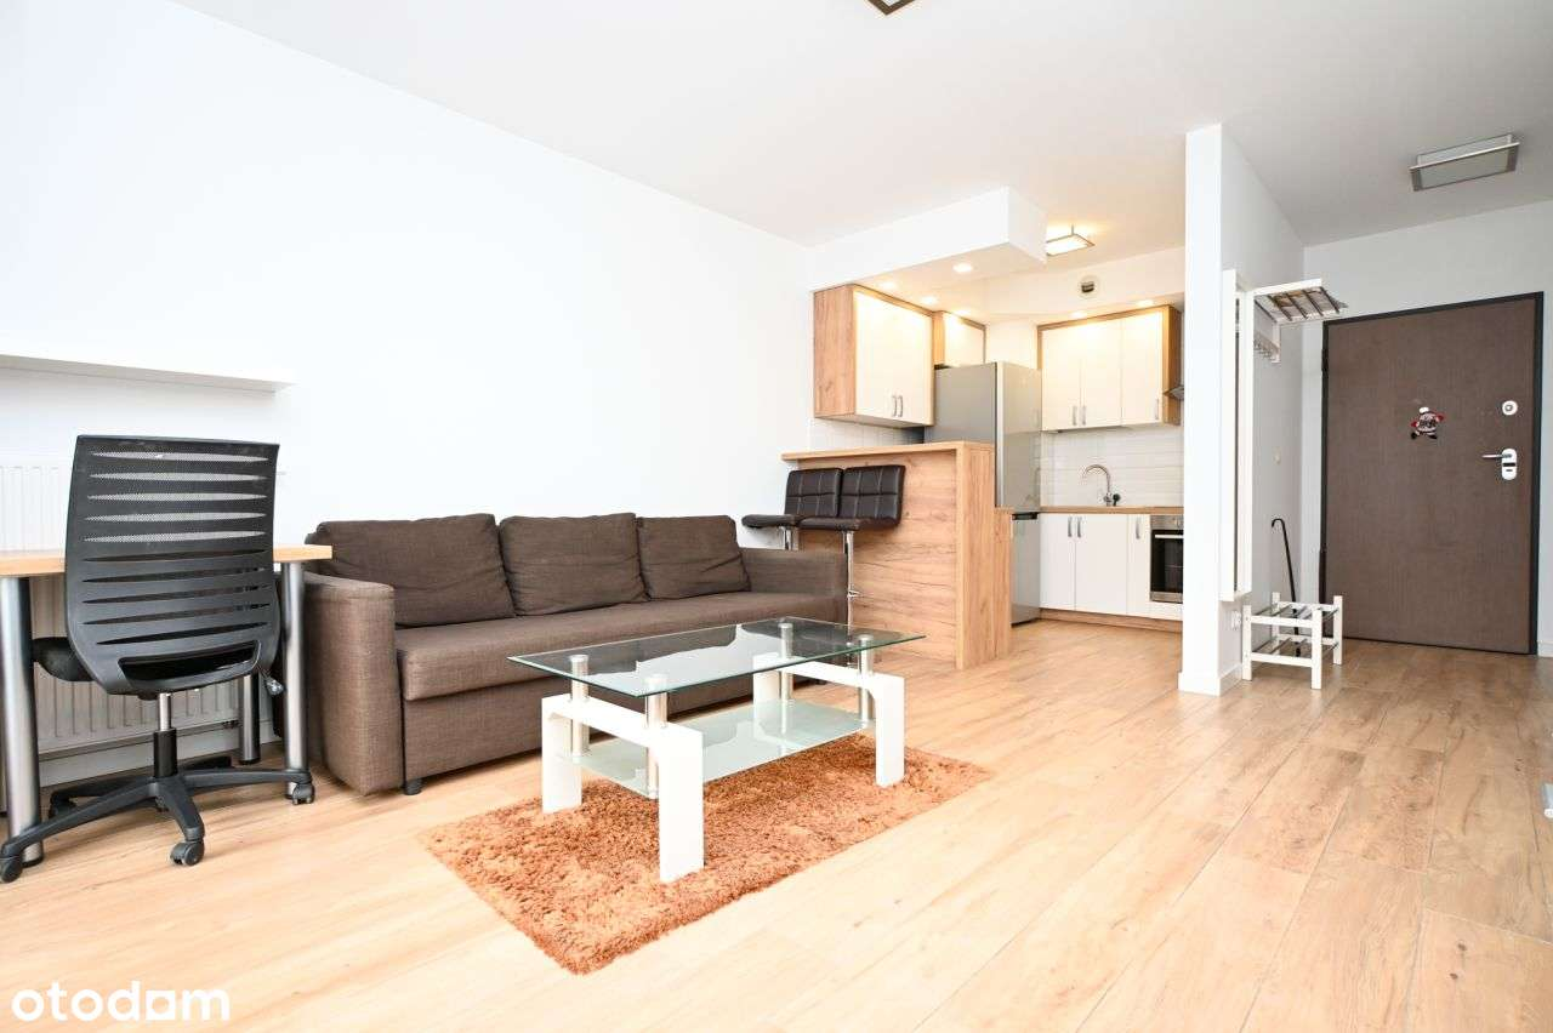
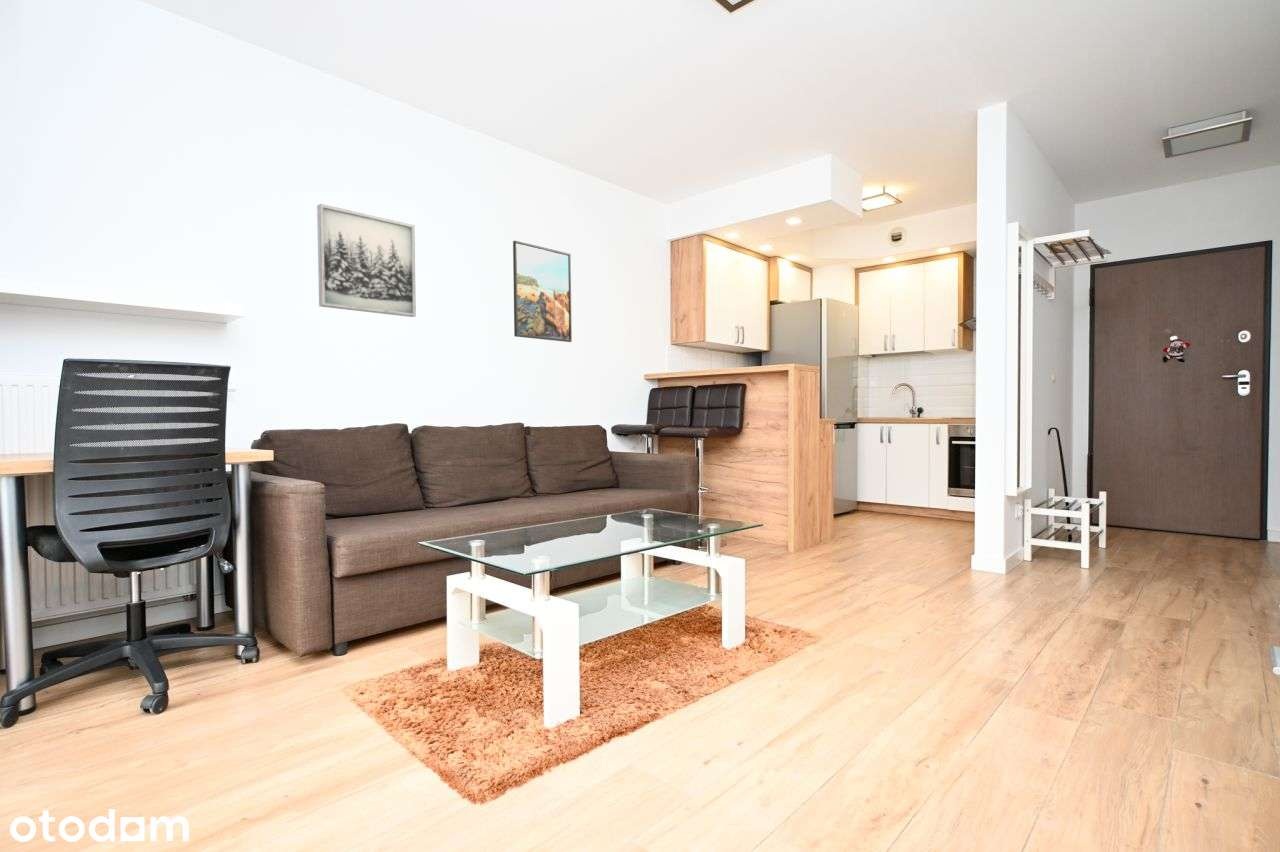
+ wall art [316,203,417,318]
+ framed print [512,240,573,343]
